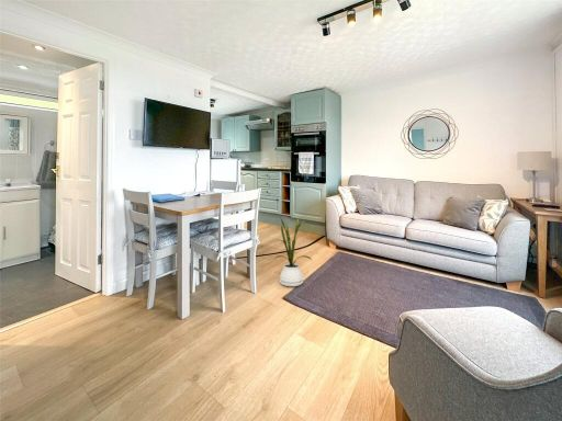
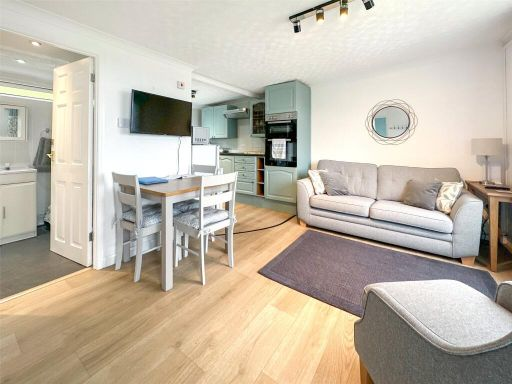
- house plant [272,210,313,287]
